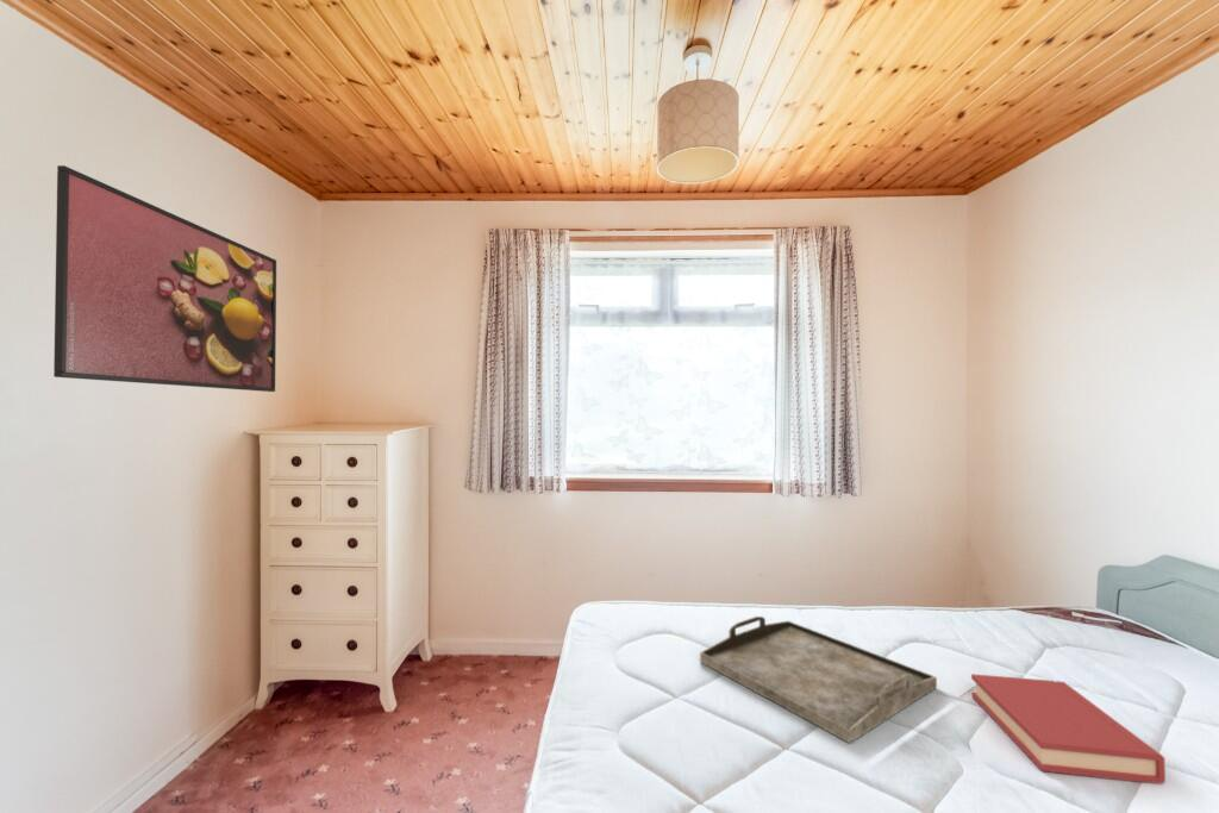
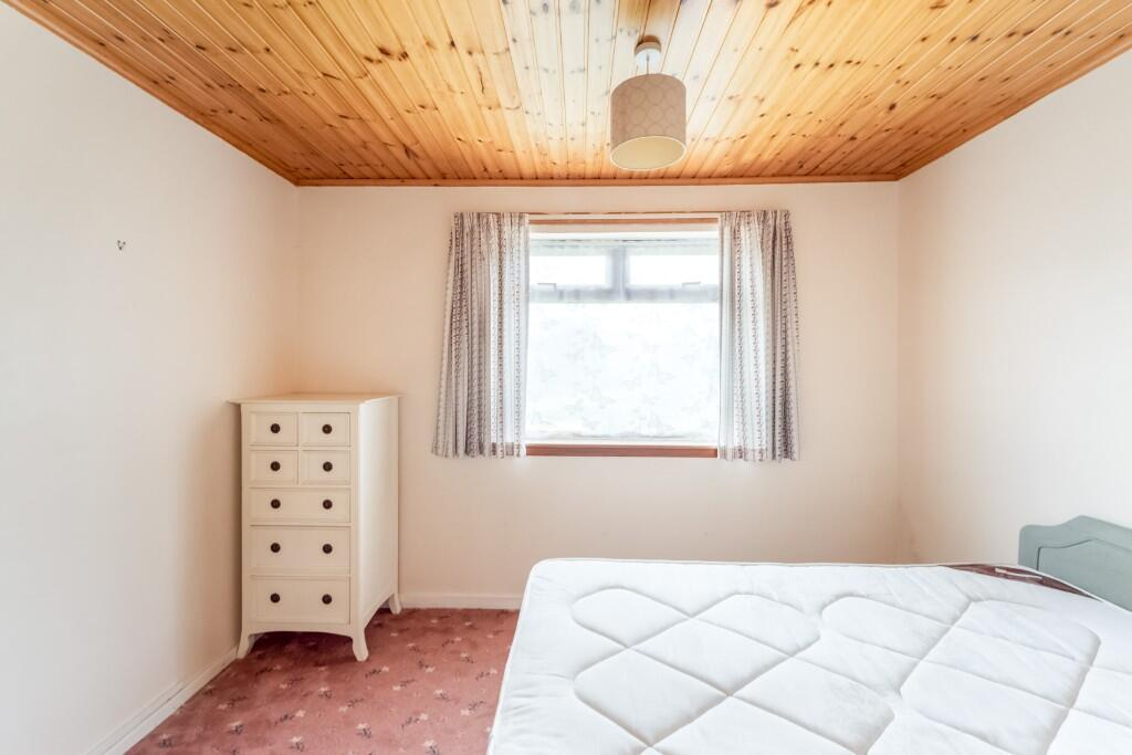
- serving tray [699,615,938,744]
- hardback book [970,673,1167,786]
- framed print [52,164,277,393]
